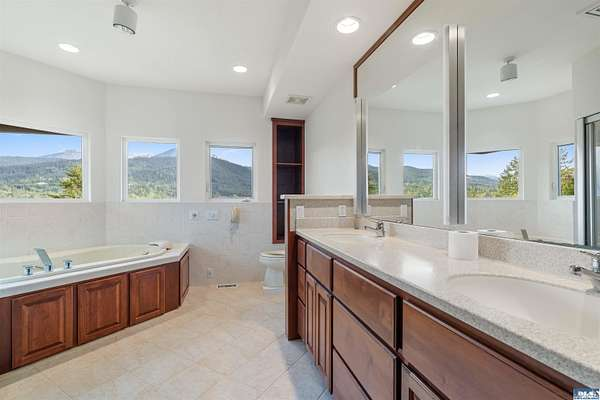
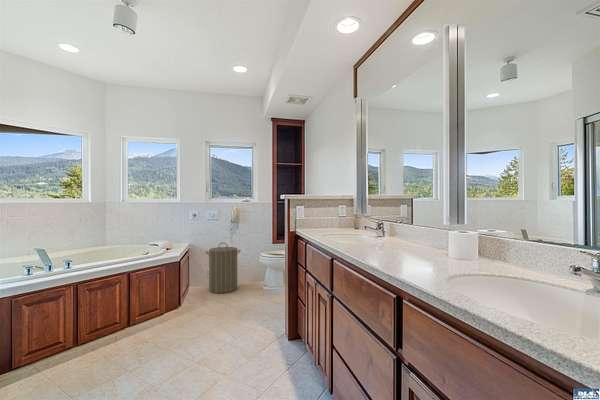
+ laundry hamper [205,242,242,294]
